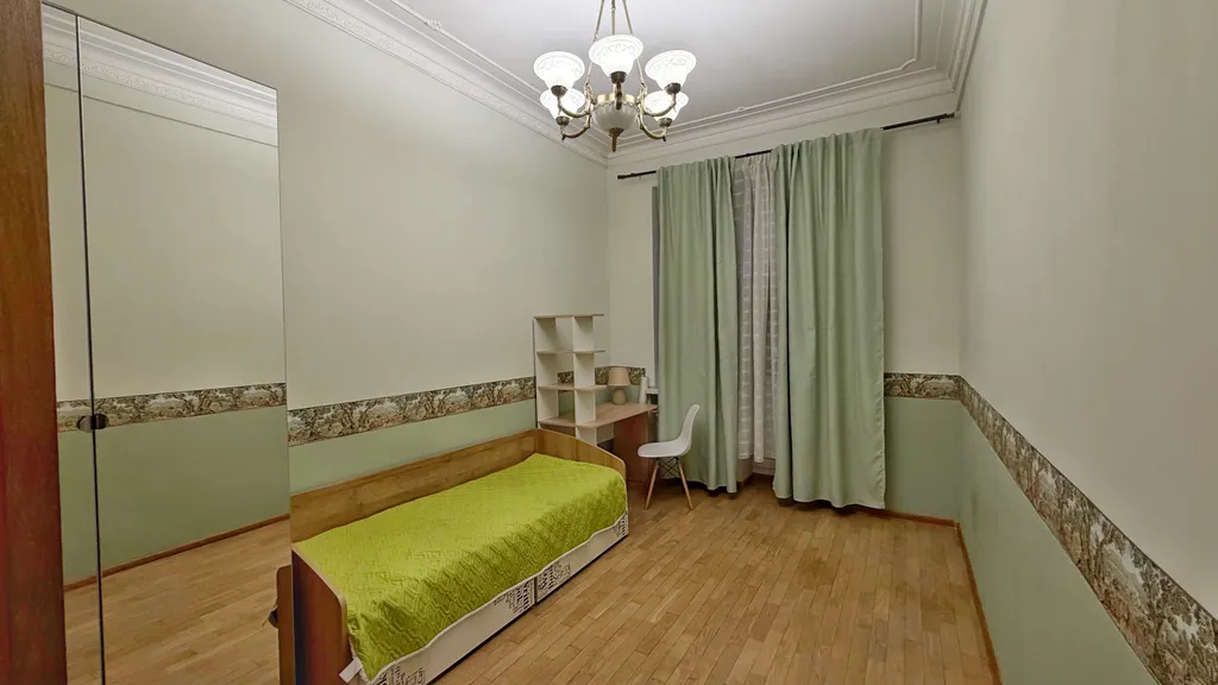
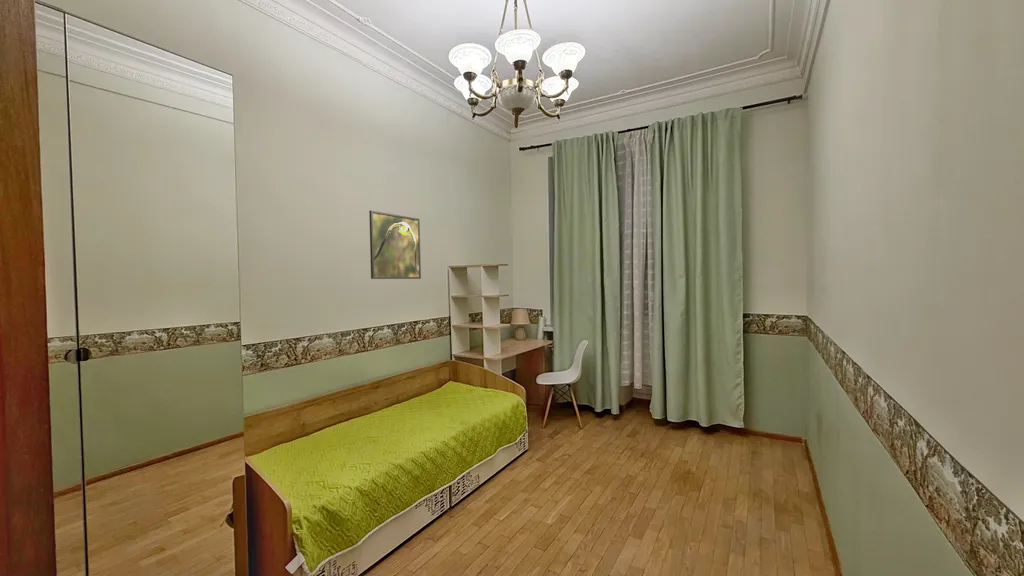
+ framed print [368,209,422,280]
